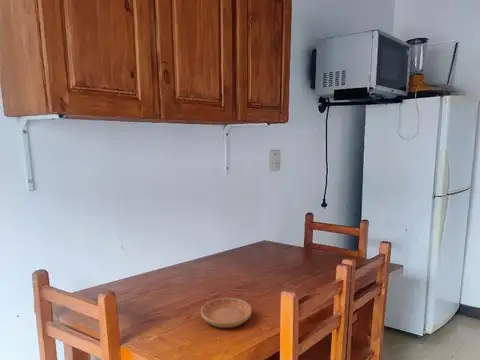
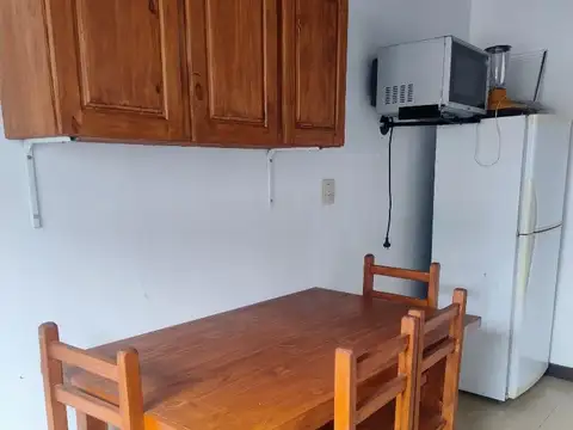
- saucer [200,297,253,329]
